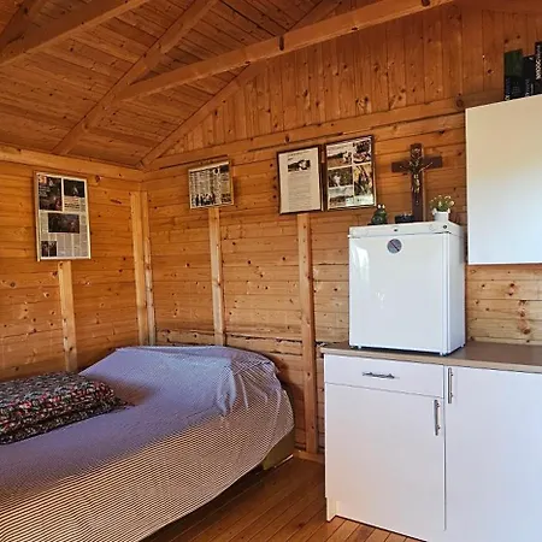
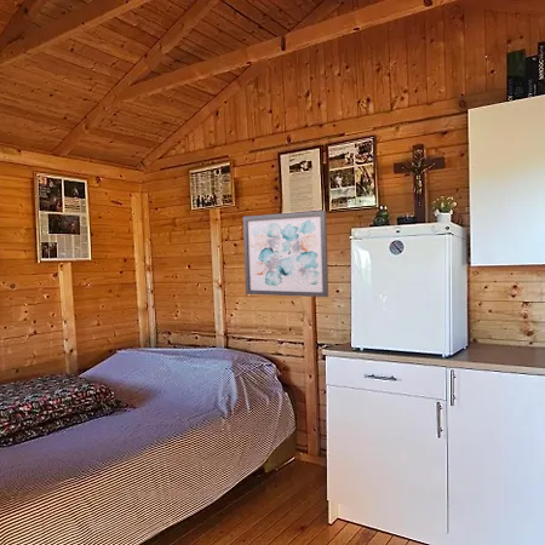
+ wall art [242,210,329,298]
